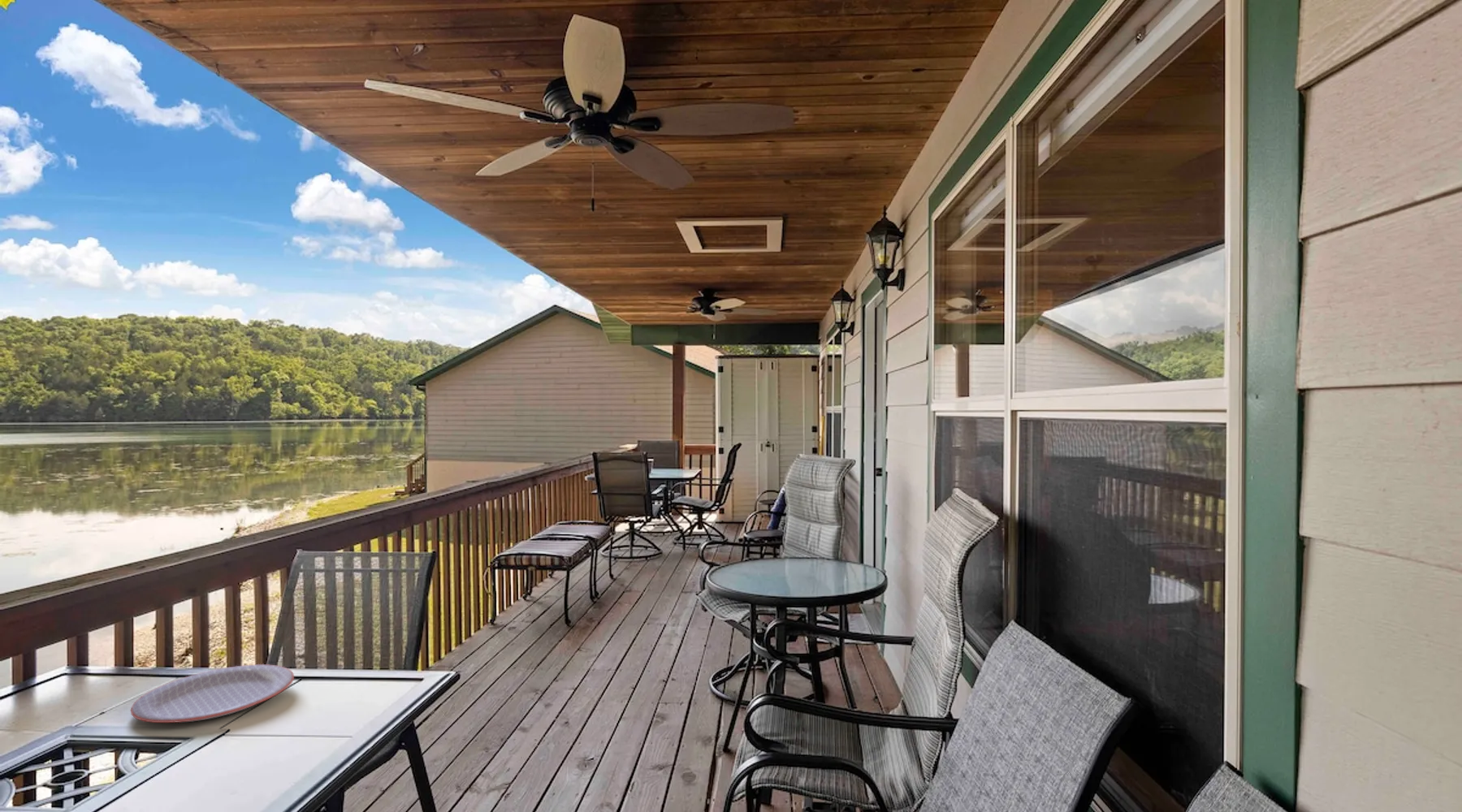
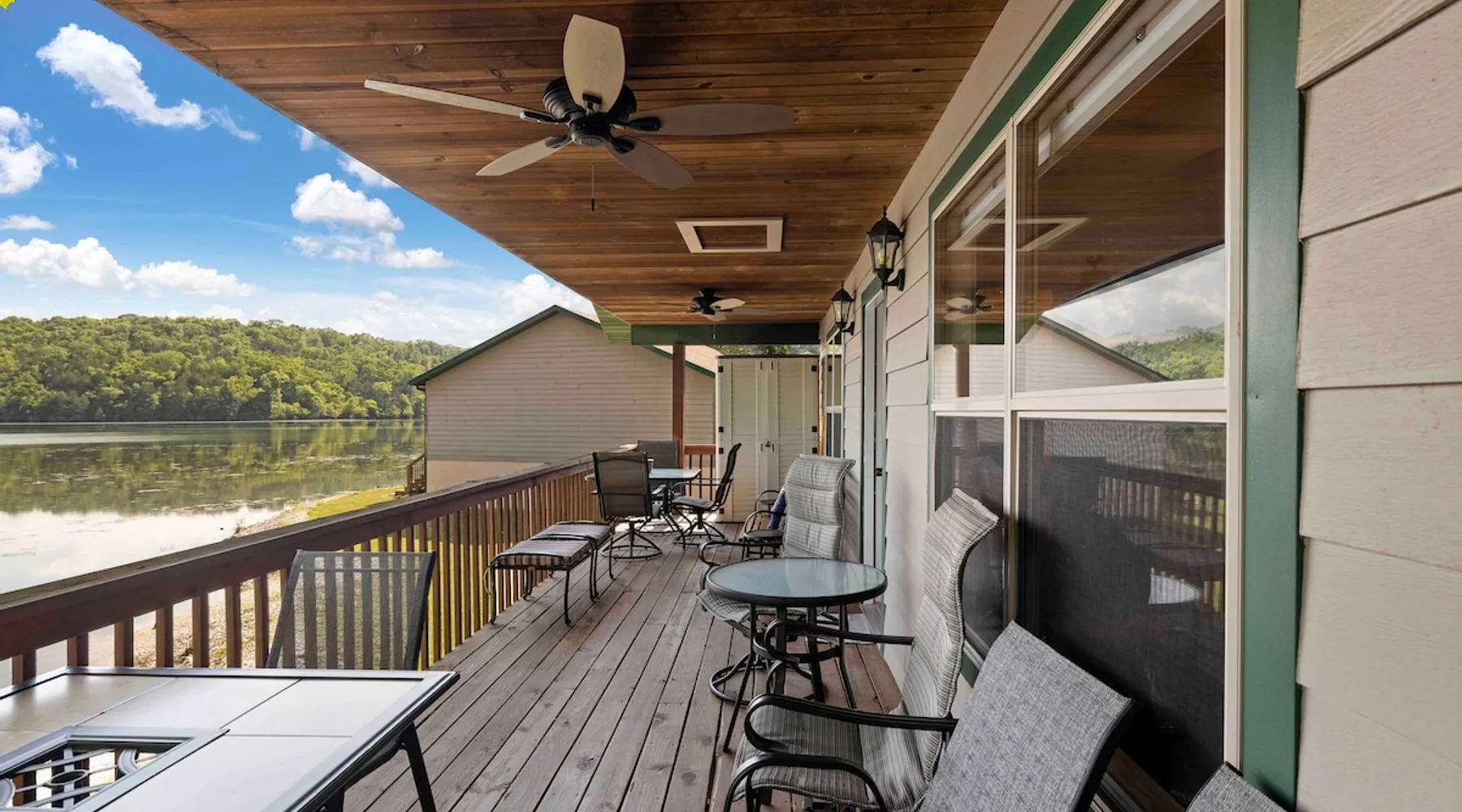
- plate [130,663,295,723]
